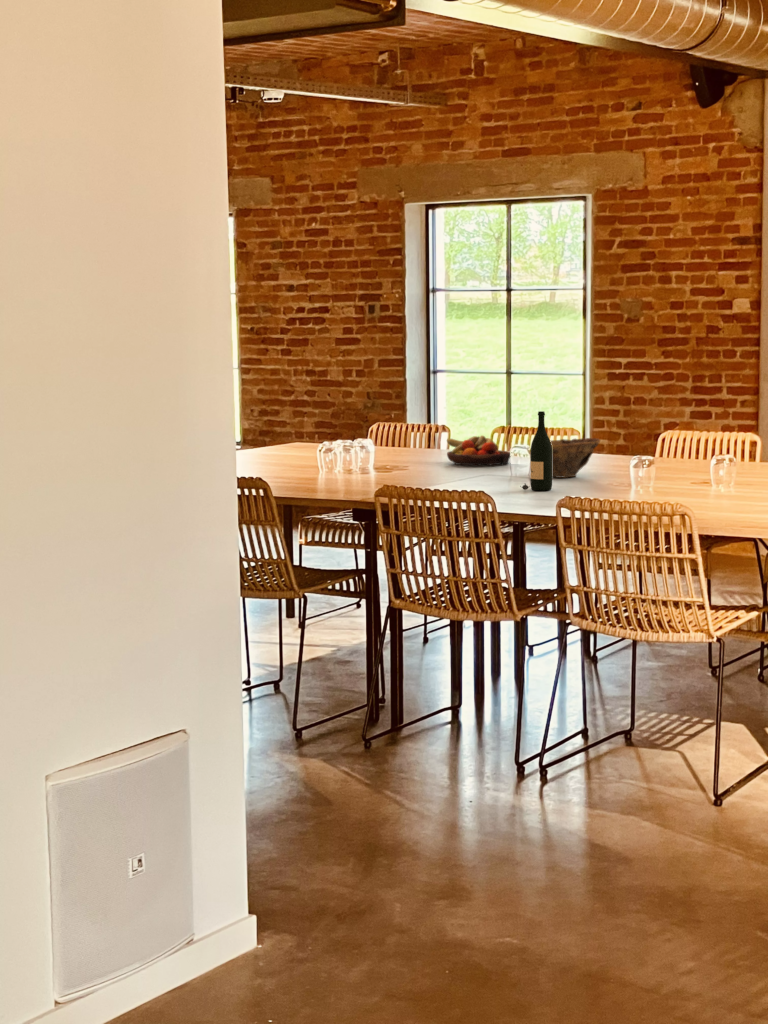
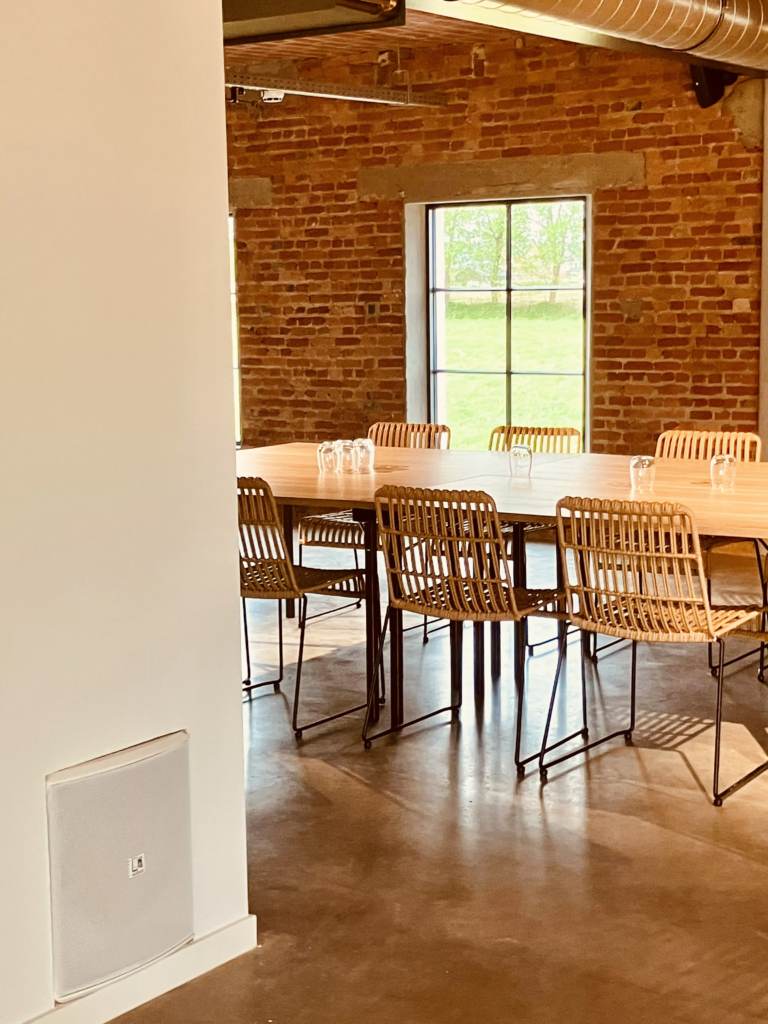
- bowl [550,437,601,479]
- wine bottle [519,410,553,491]
- fruit bowl [446,435,511,466]
